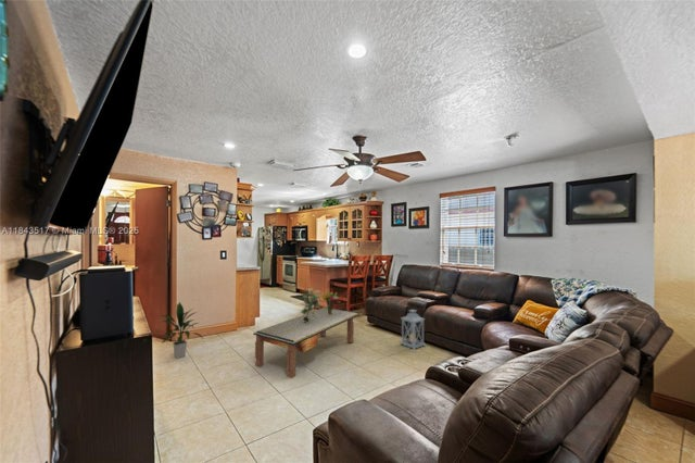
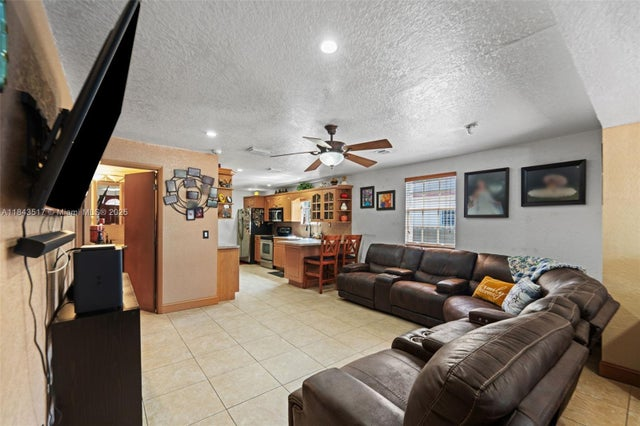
- potted plant [300,288,323,323]
- indoor plant [157,300,204,360]
- bouquet [320,291,340,315]
- lantern [399,309,427,351]
- coffee table [252,306,361,379]
